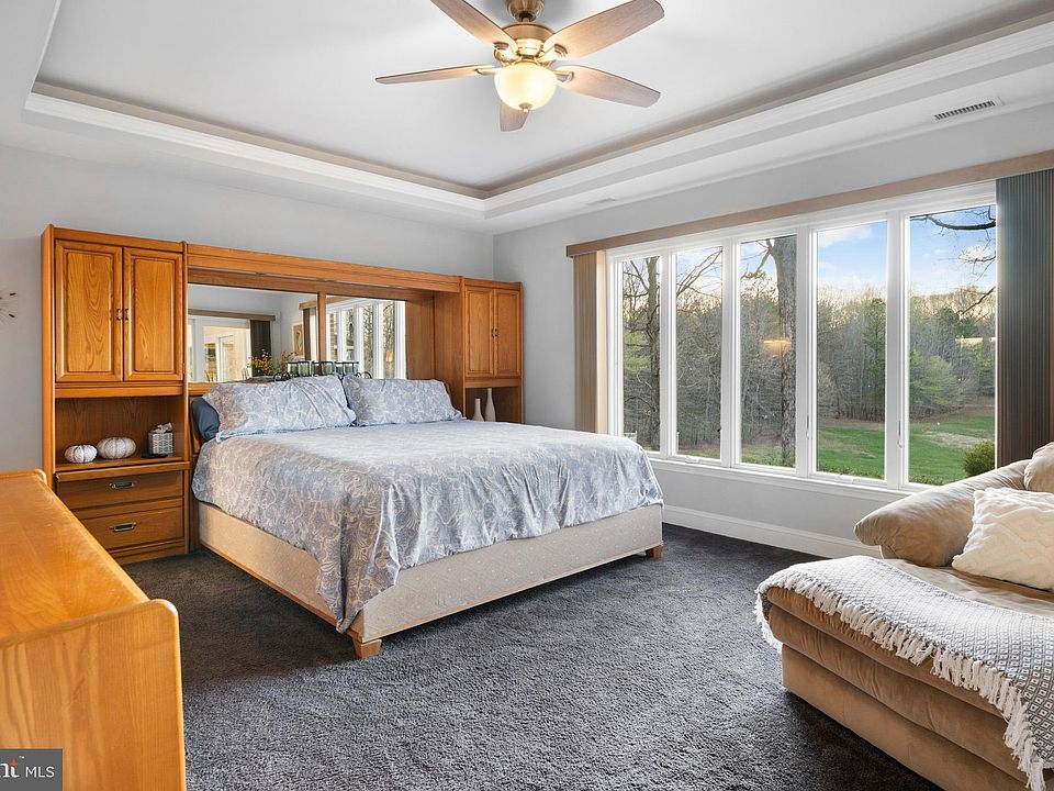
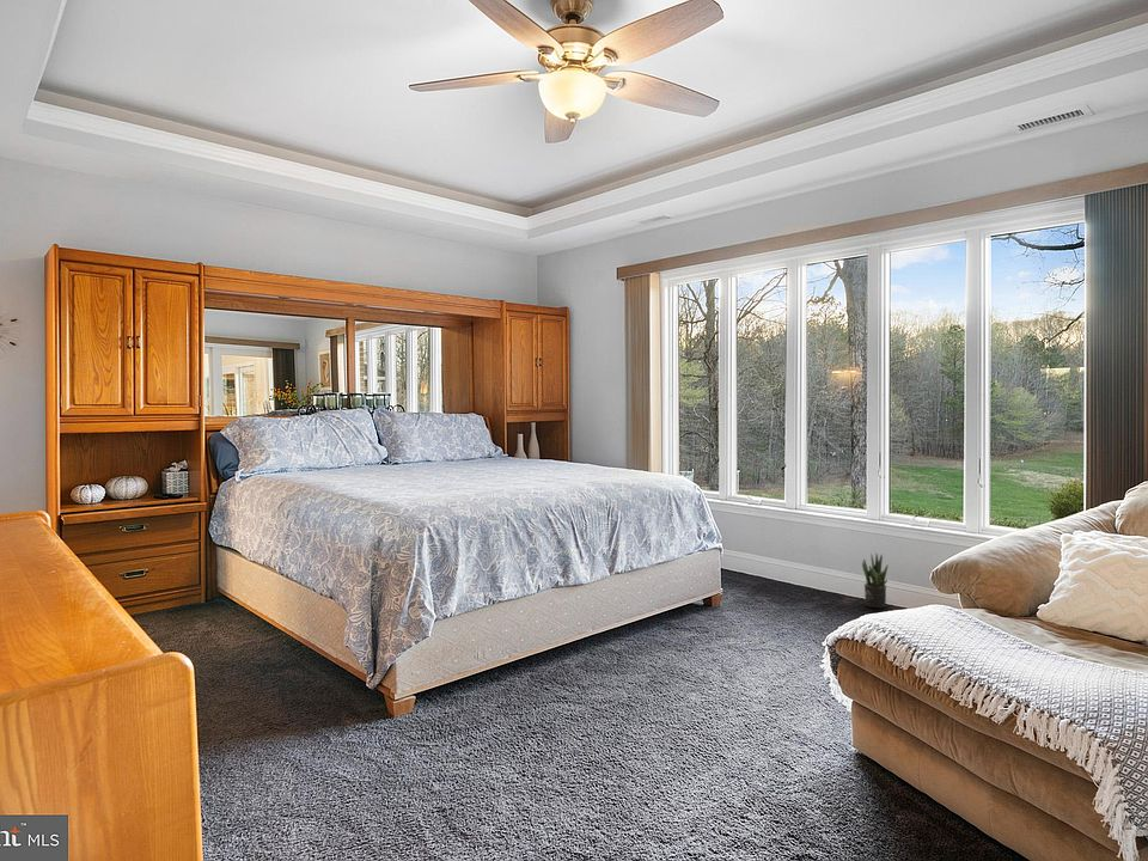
+ potted plant [861,552,890,609]
